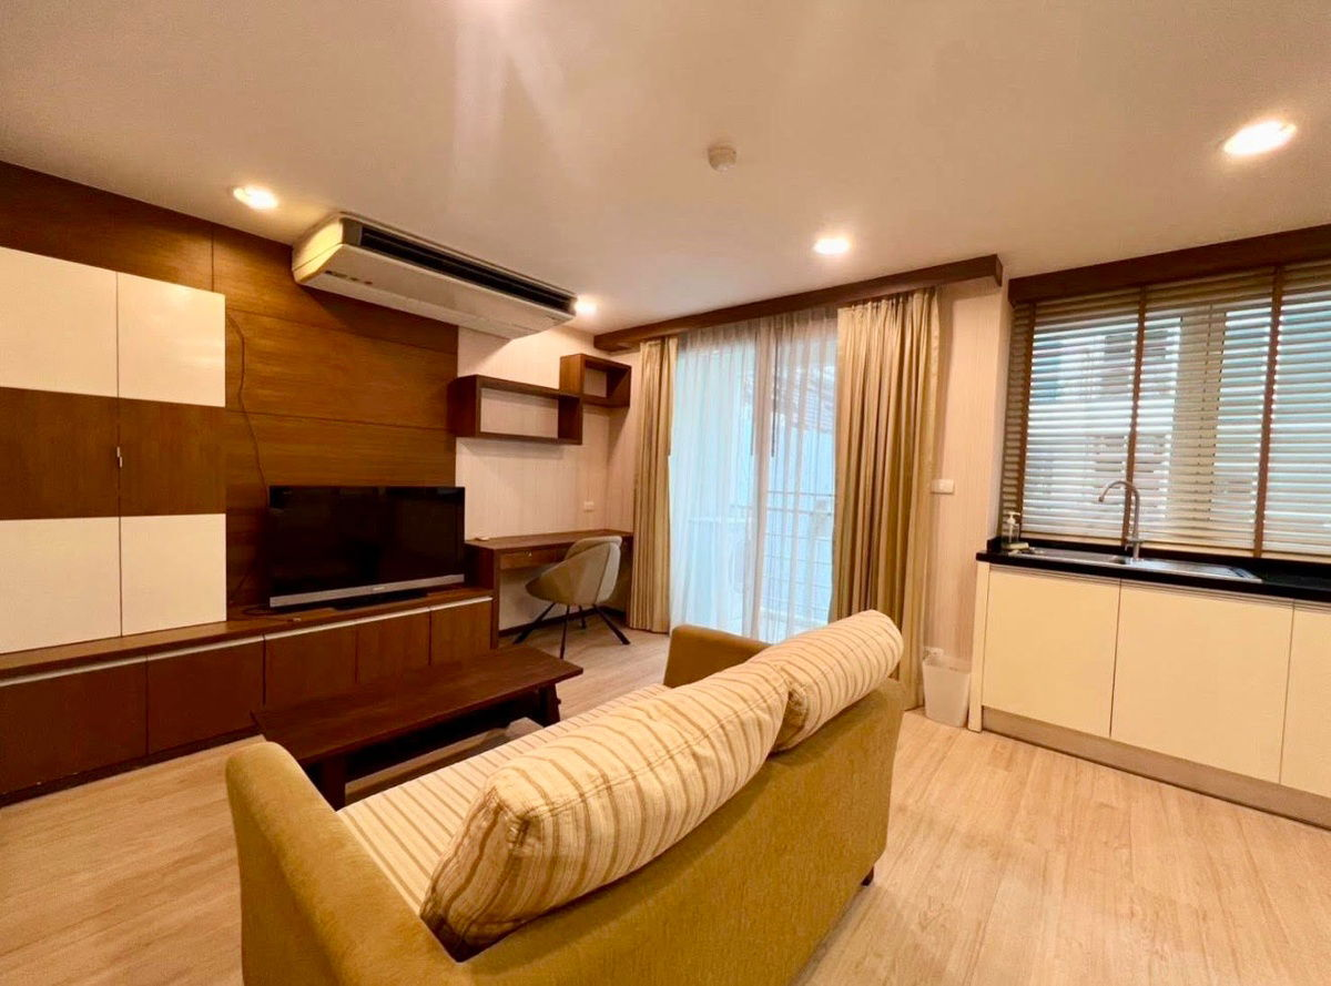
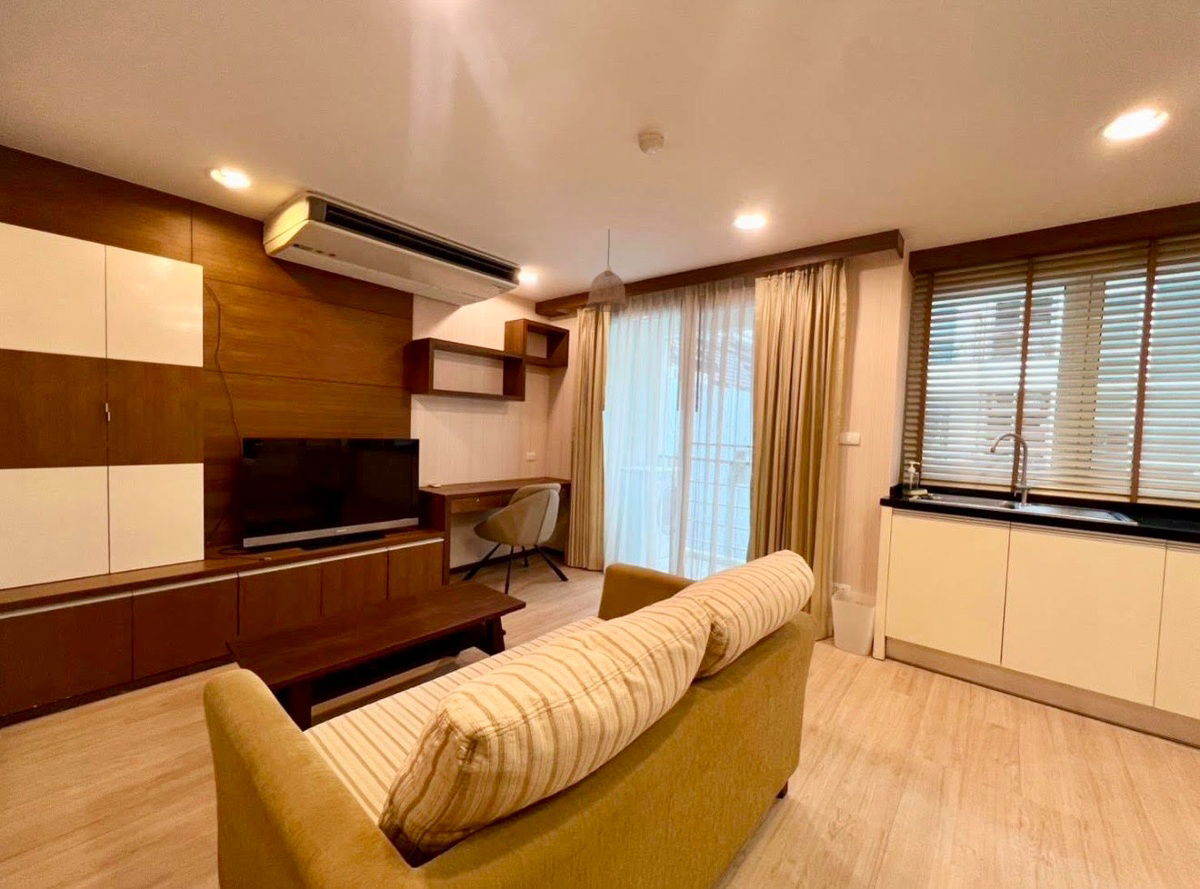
+ pendant lamp [585,228,628,313]
